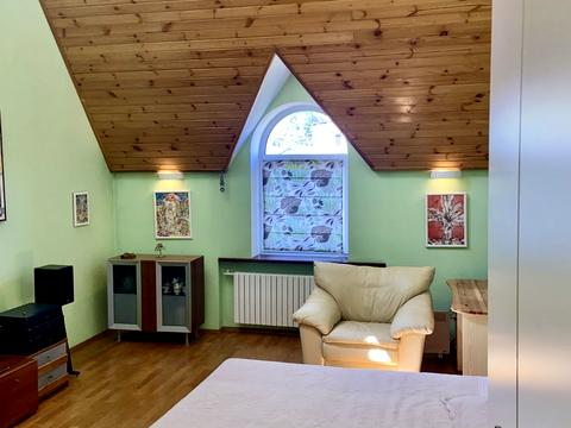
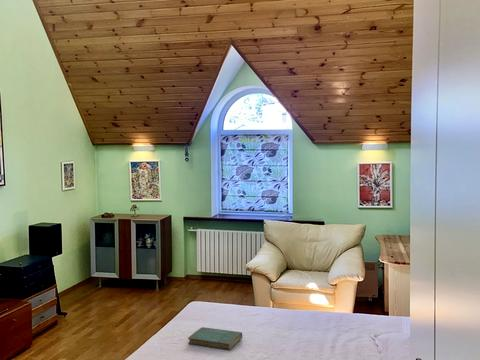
+ book [187,326,243,351]
